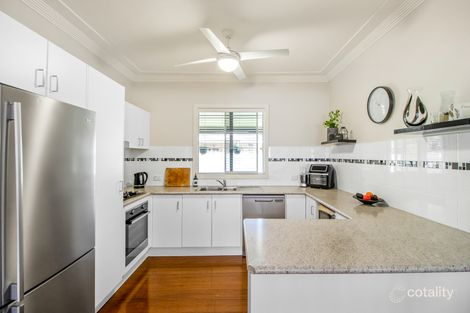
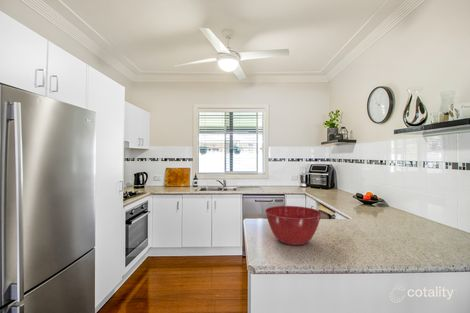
+ mixing bowl [264,205,323,246]
